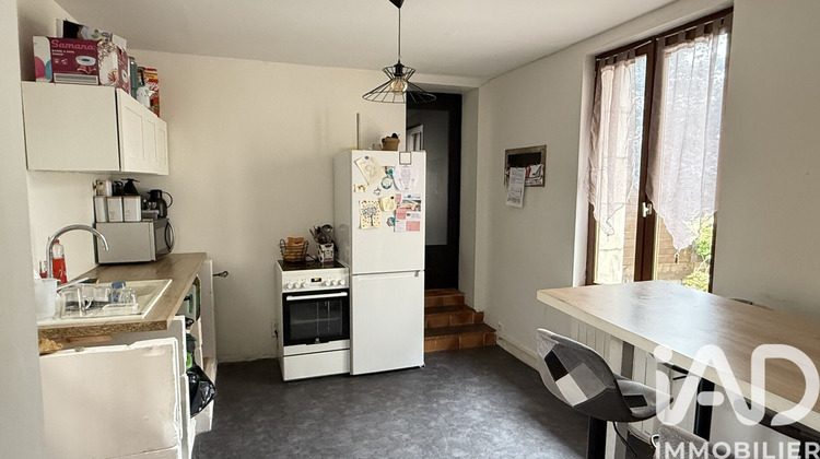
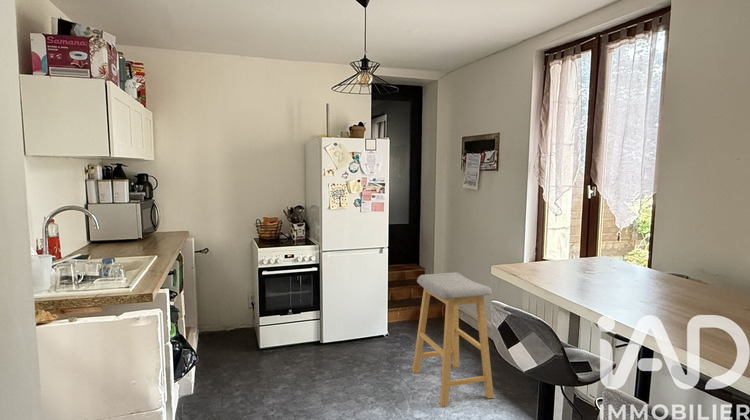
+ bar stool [411,271,495,408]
